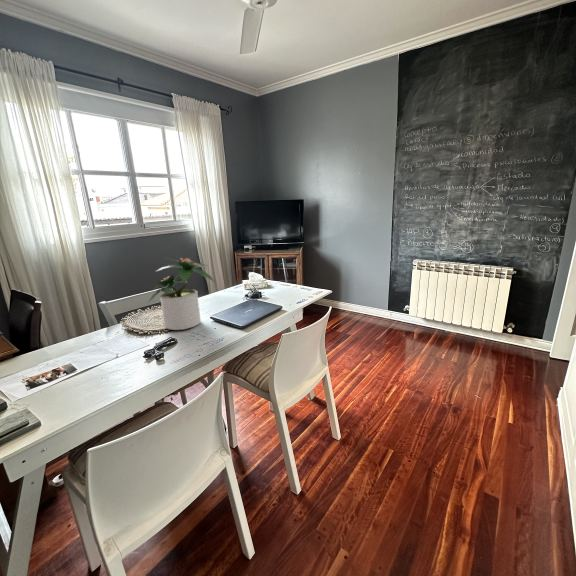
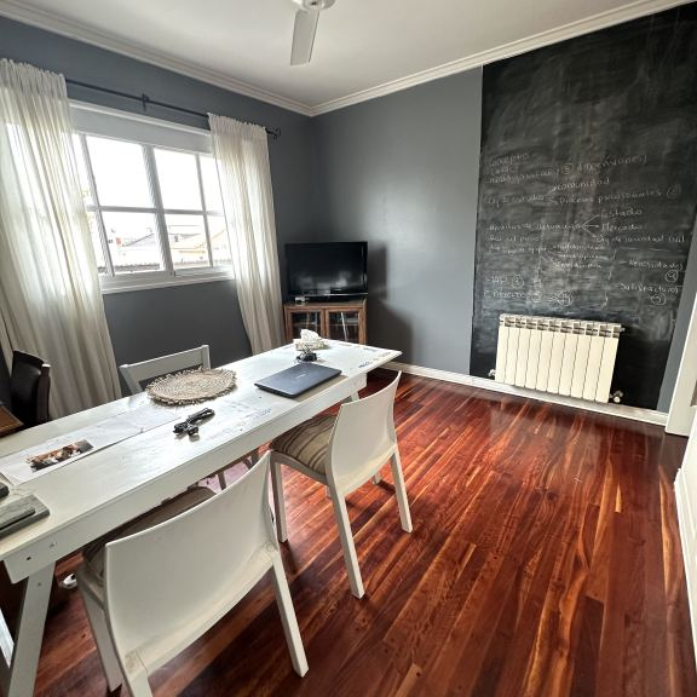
- potted plant [147,257,216,331]
